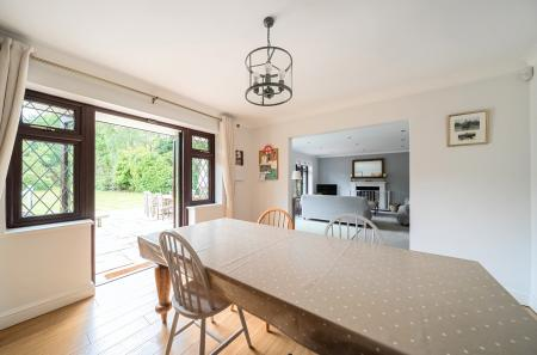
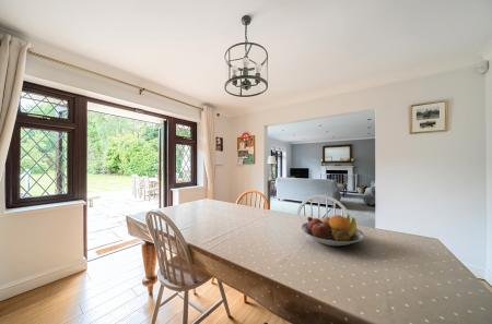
+ fruit bowl [300,214,365,247]
